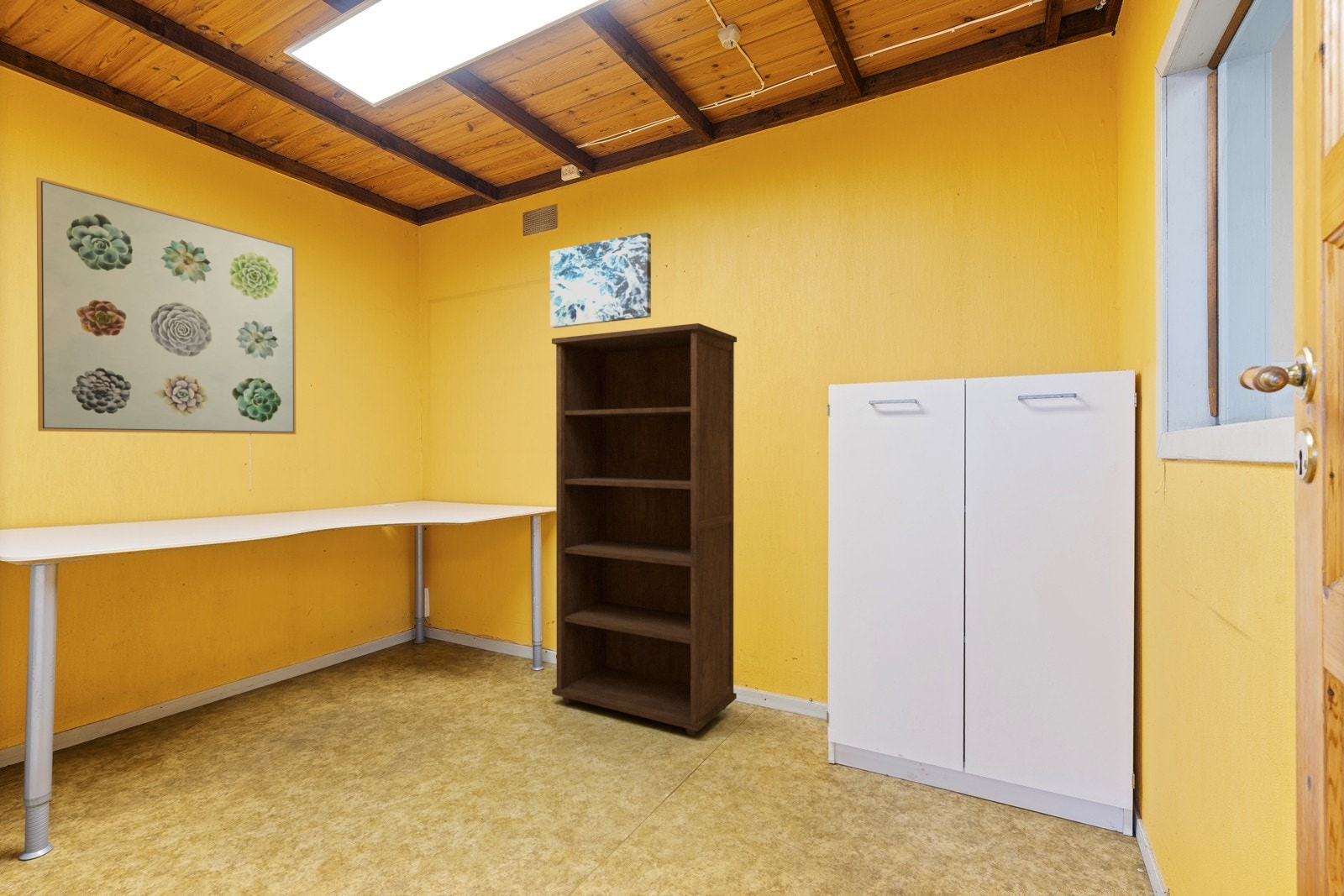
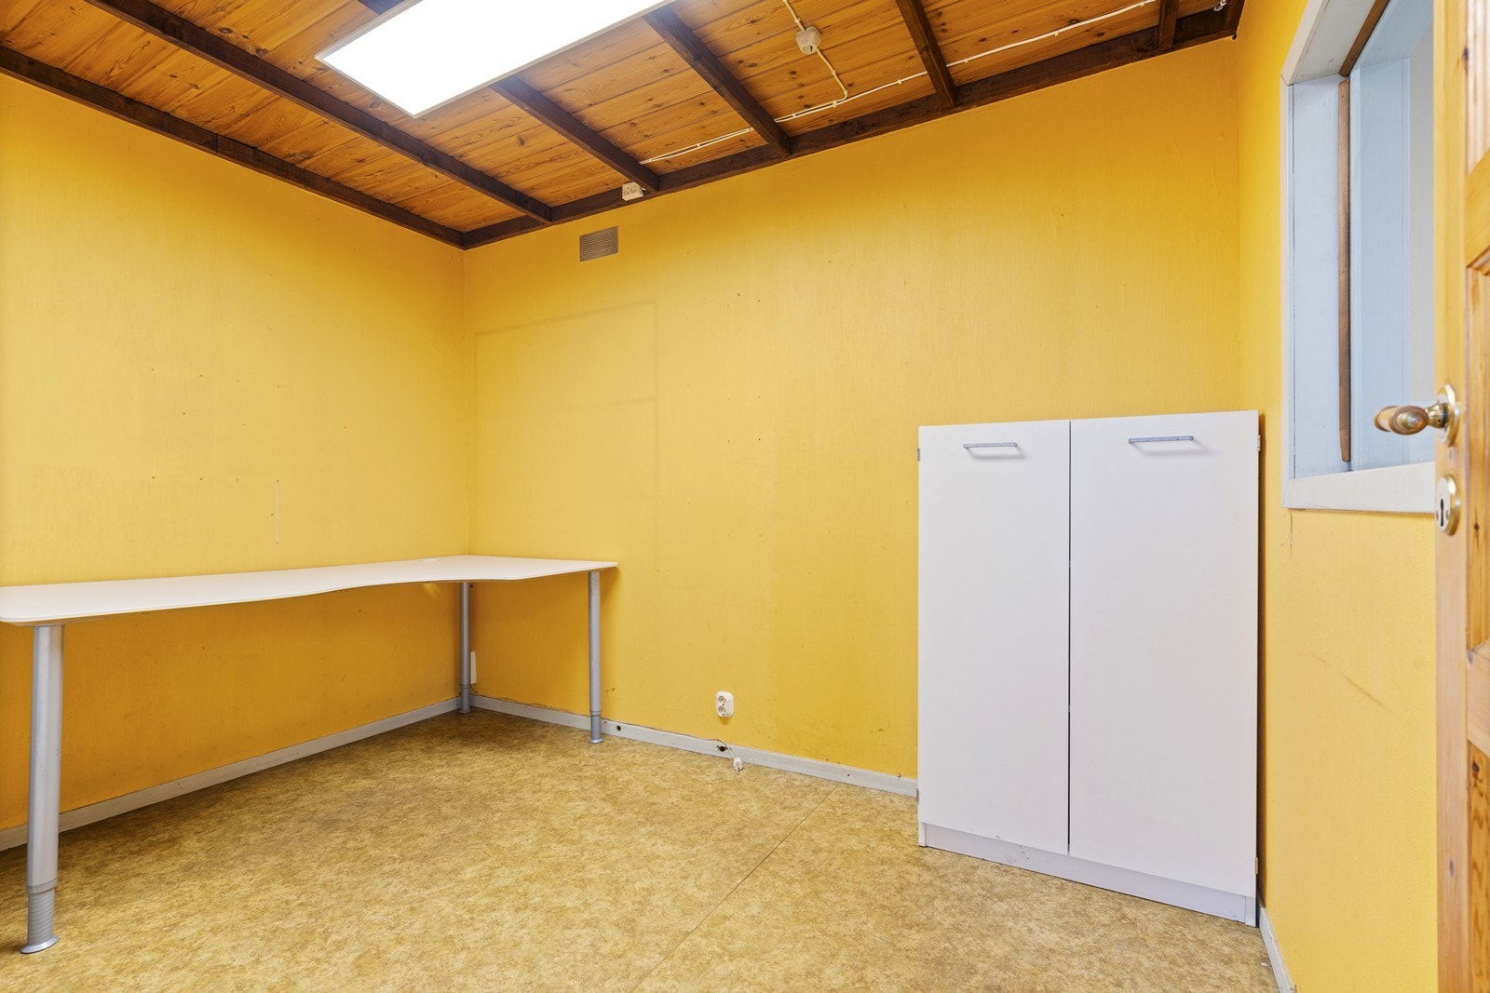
- wall art [35,176,297,435]
- bookcase [551,322,738,737]
- wall art [549,232,652,329]
